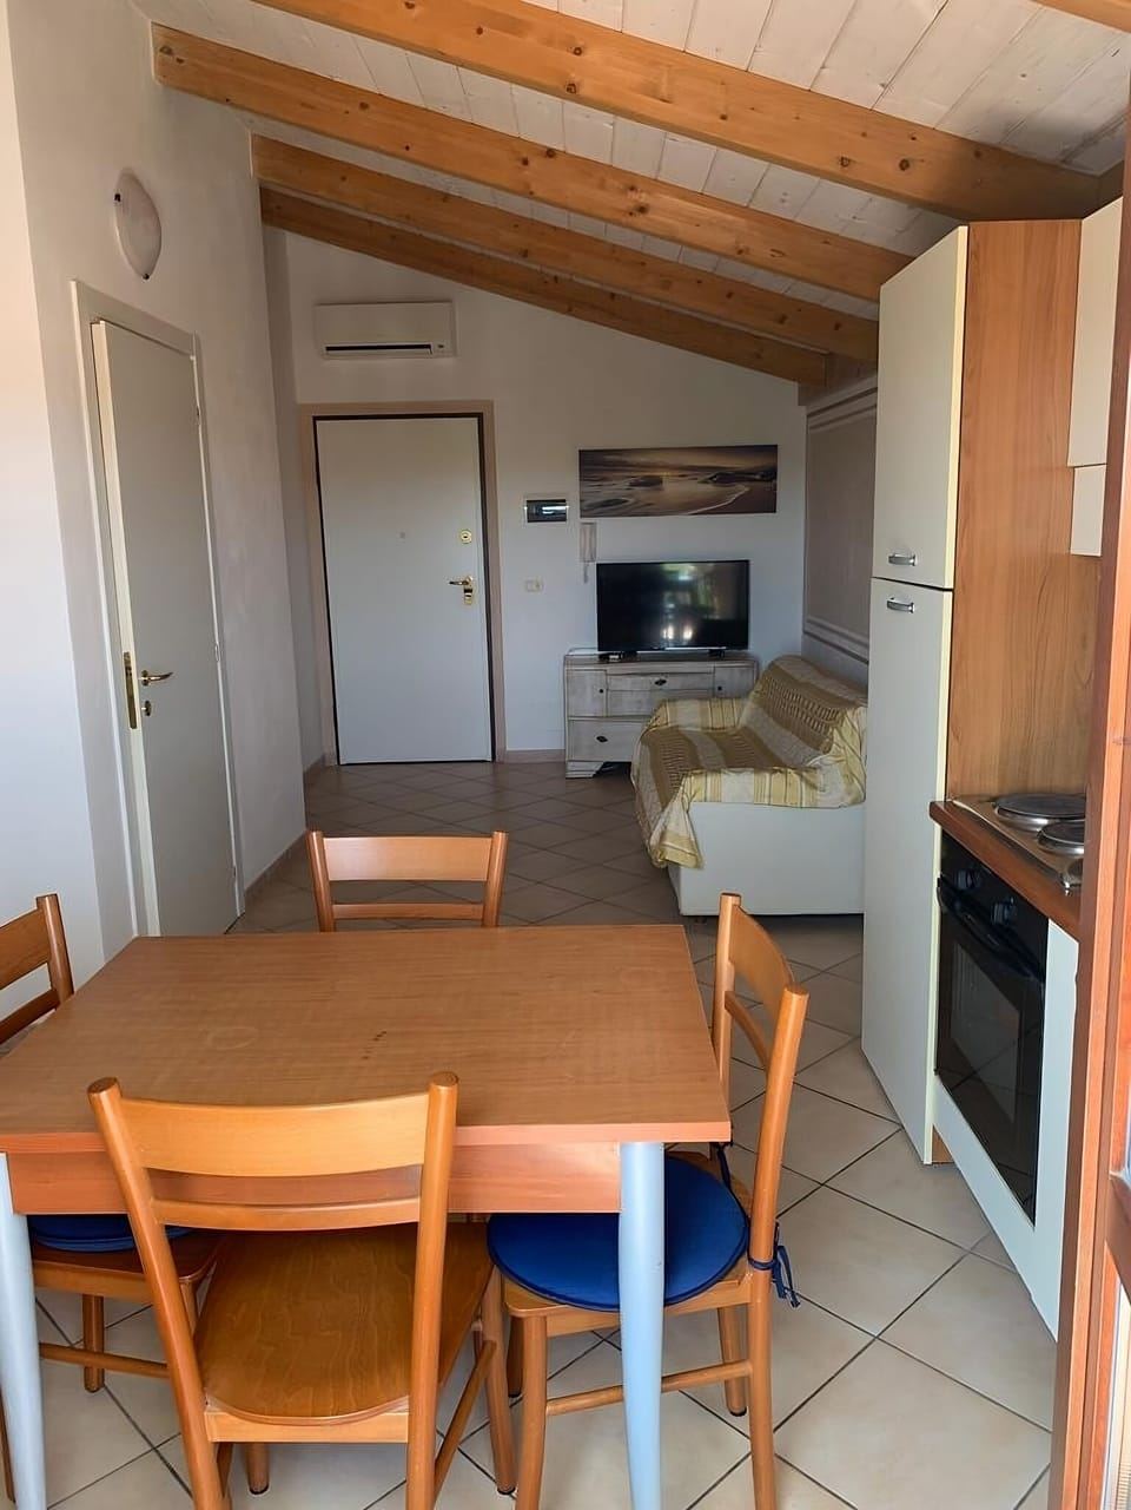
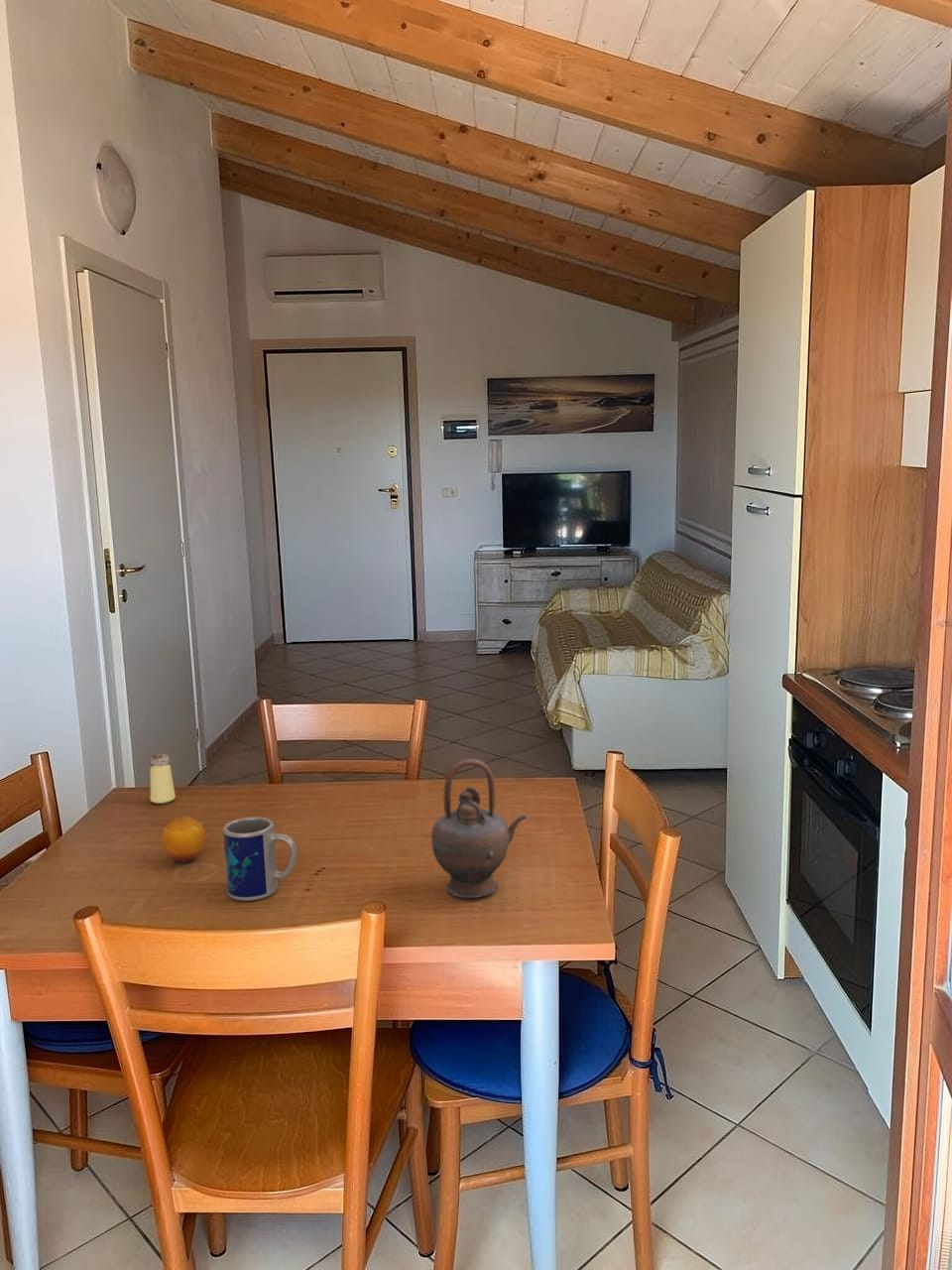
+ fruit [162,815,206,864]
+ saltshaker [149,753,177,805]
+ teapot [430,758,528,899]
+ mug [222,816,298,902]
